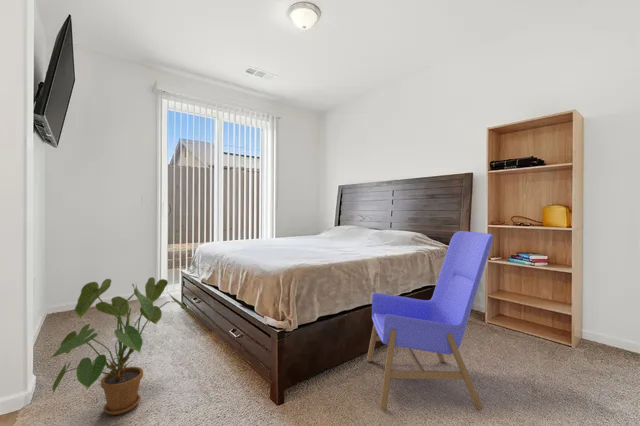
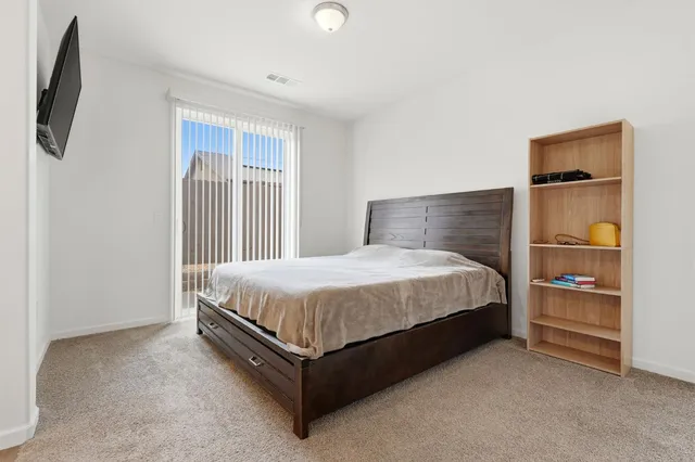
- house plant [47,276,197,416]
- armchair [366,230,494,411]
